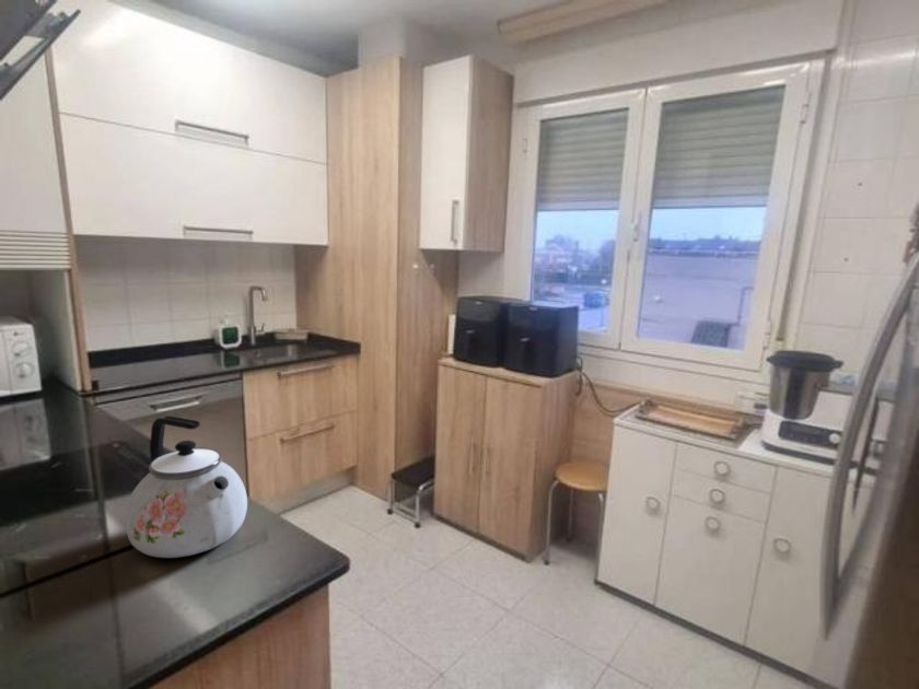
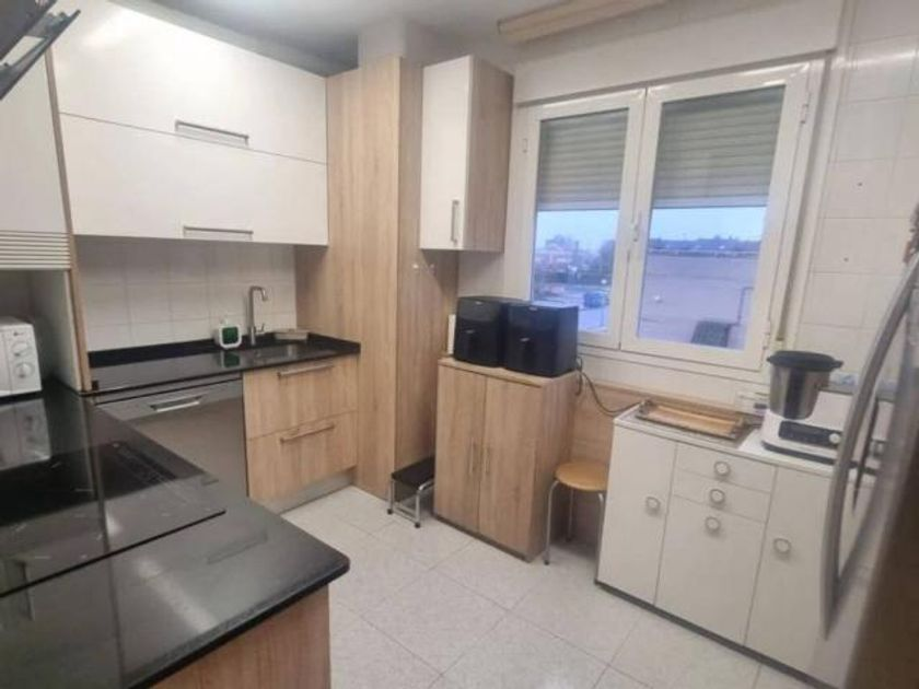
- kettle [125,414,248,559]
